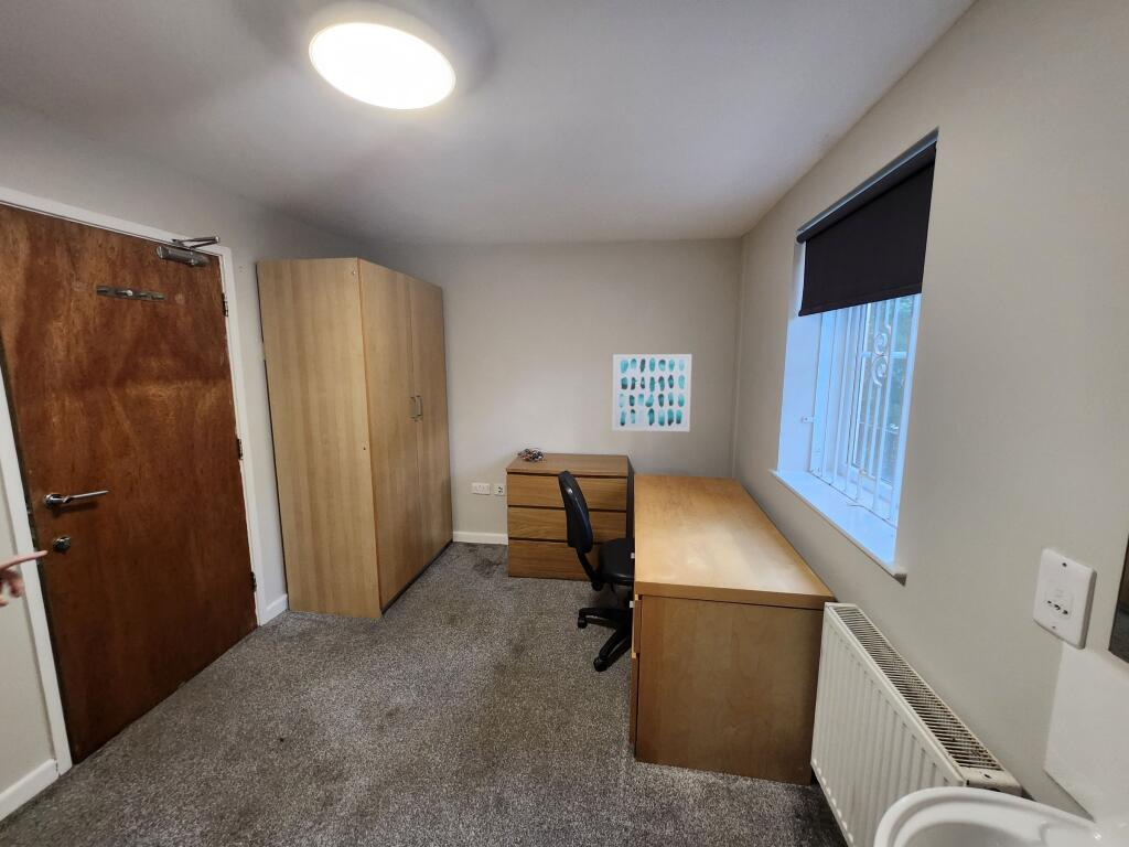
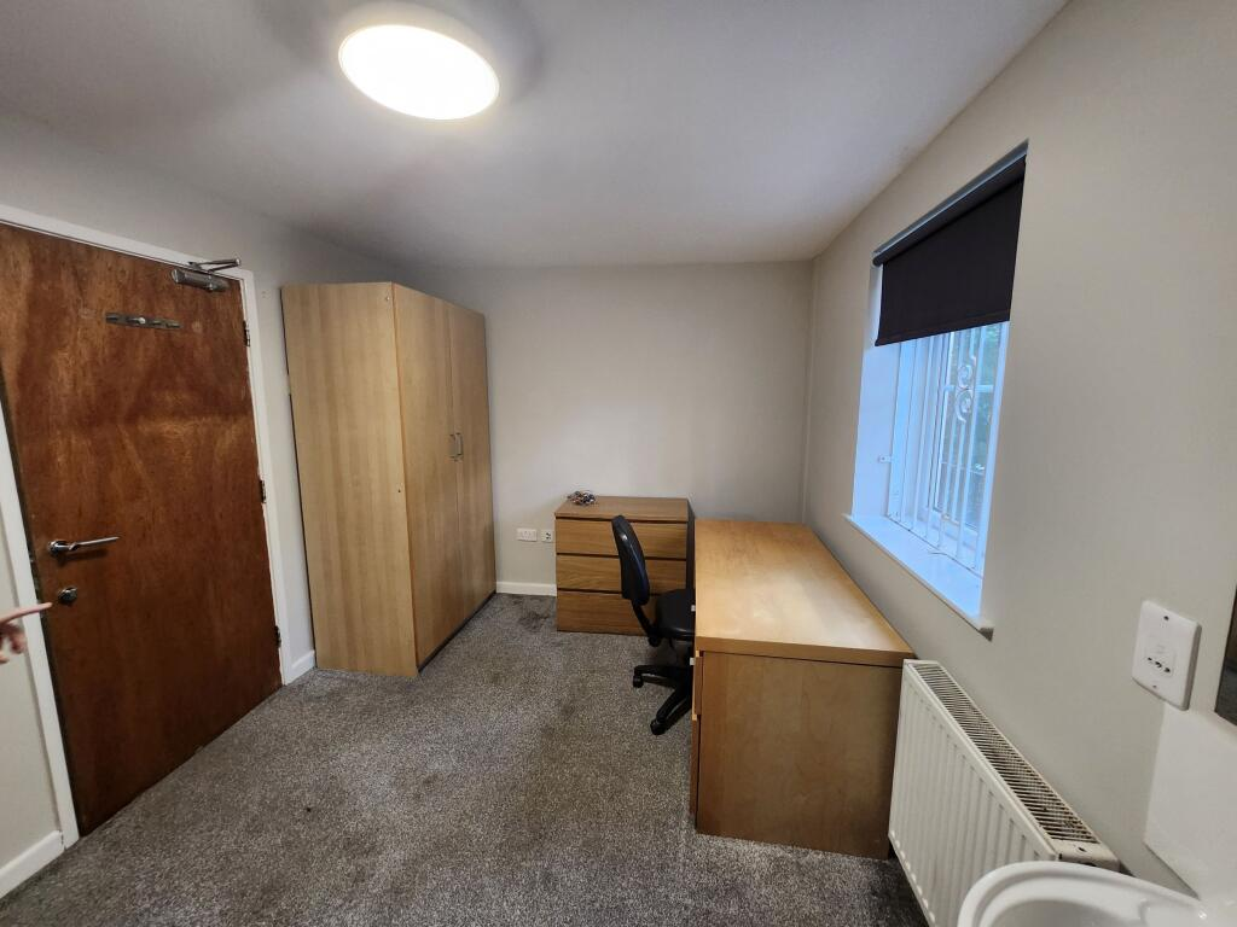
- wall art [612,353,692,432]
